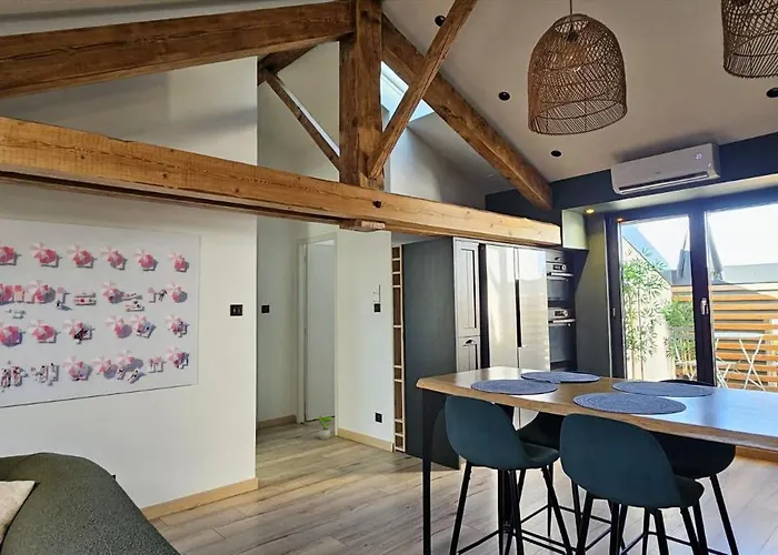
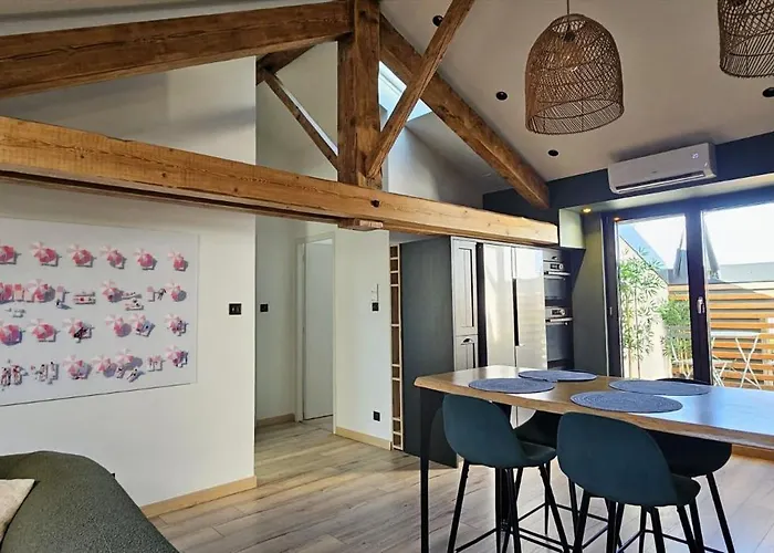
- potted plant [315,413,335,441]
